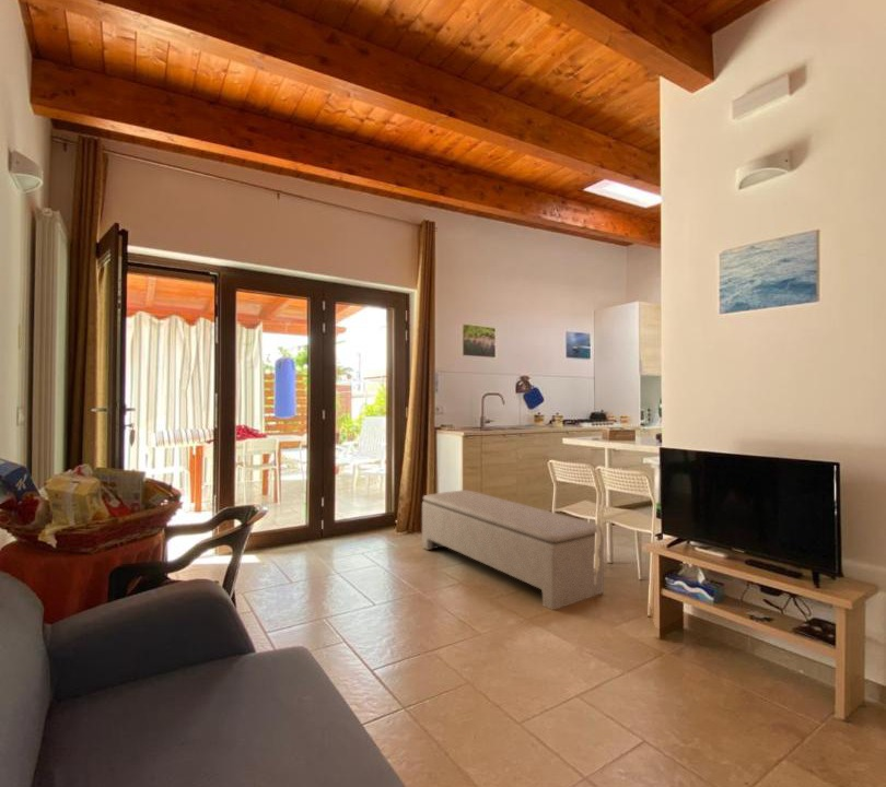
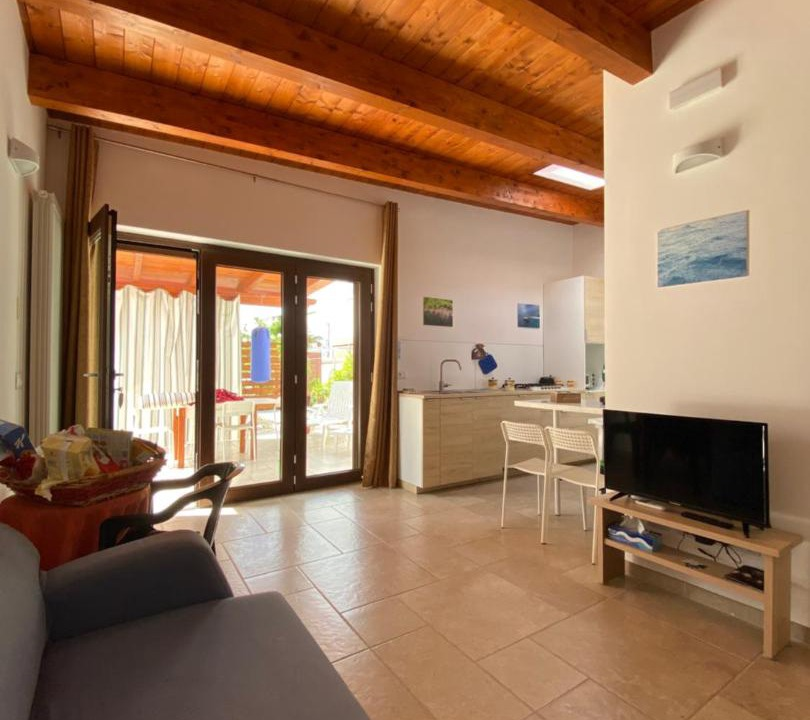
- bench [421,489,605,611]
